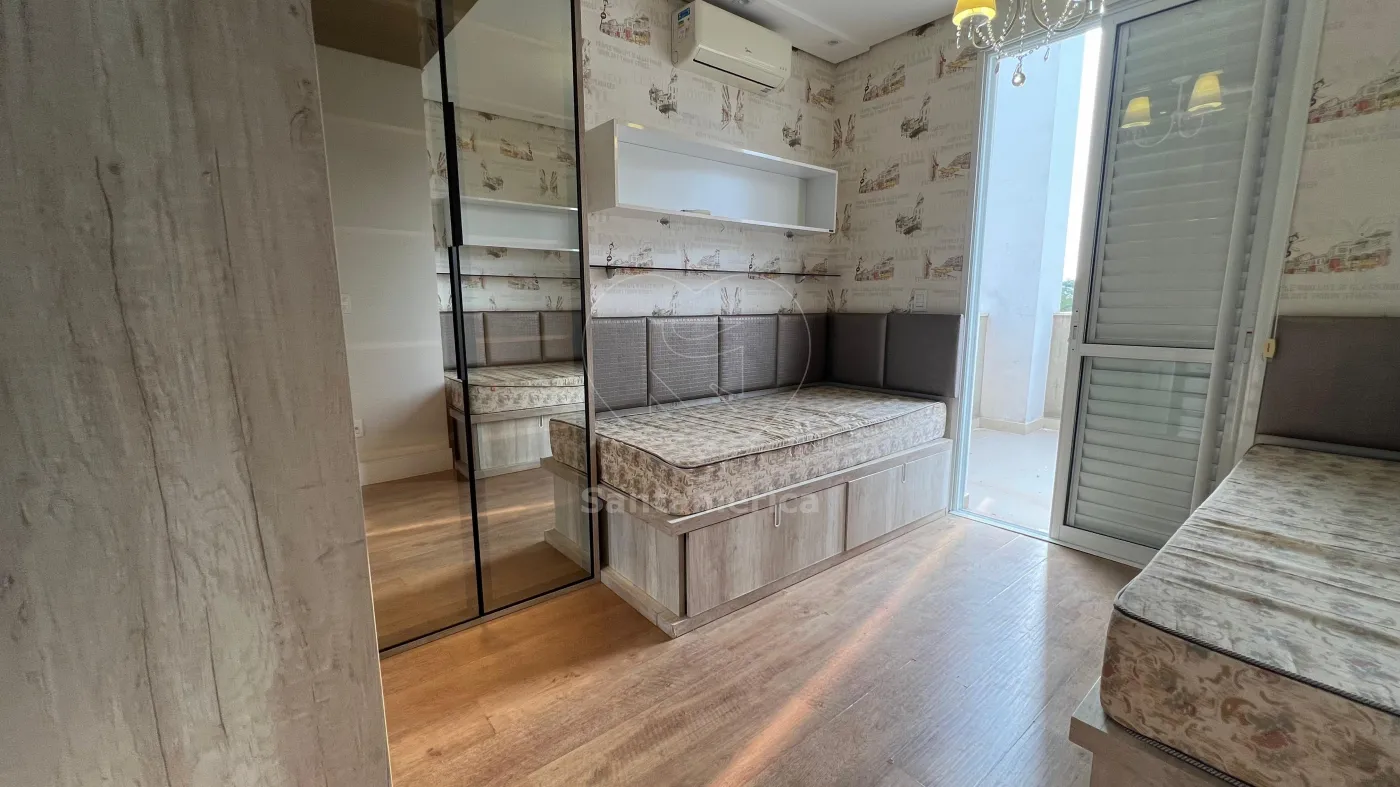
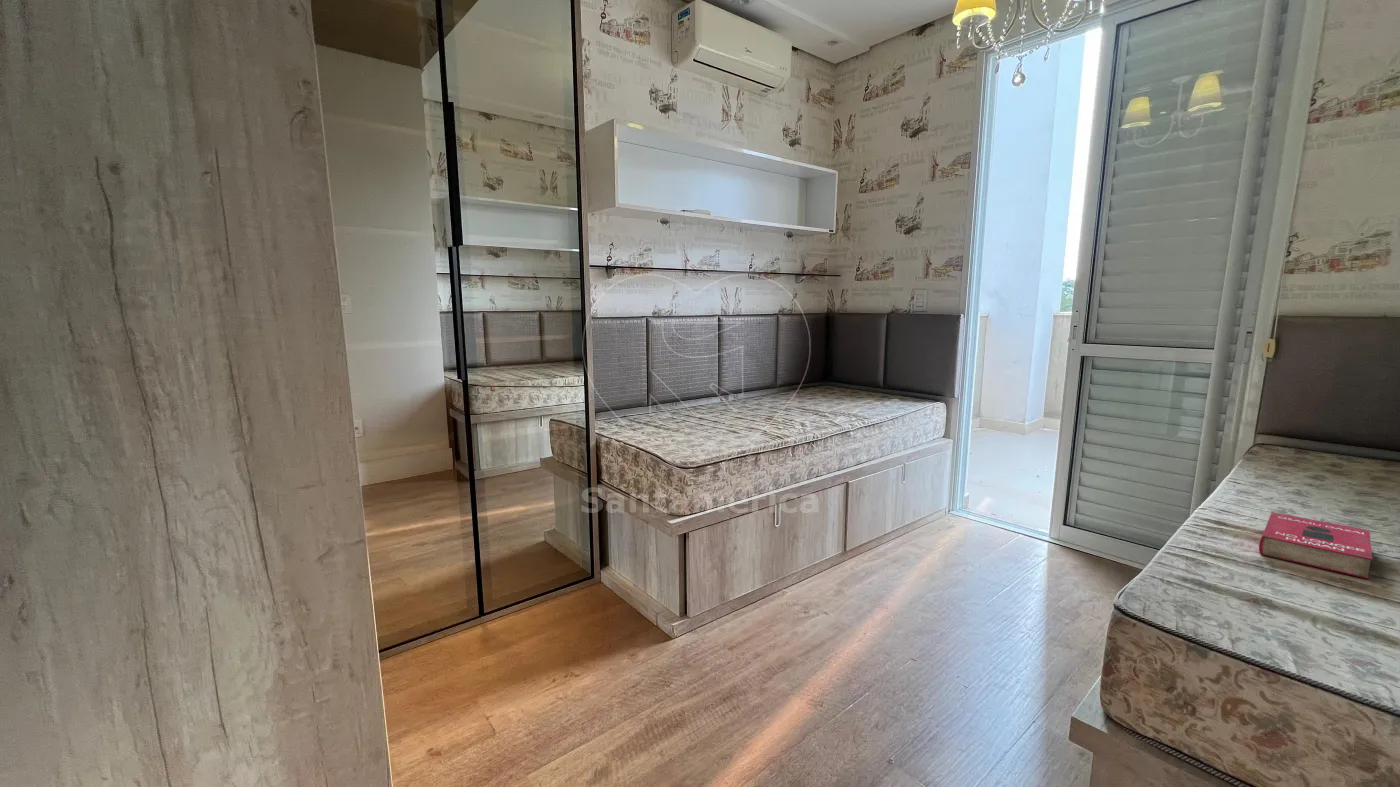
+ book [1258,511,1373,580]
